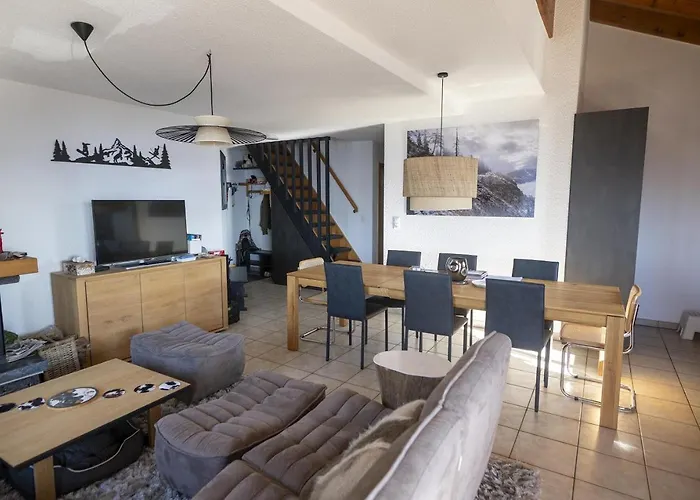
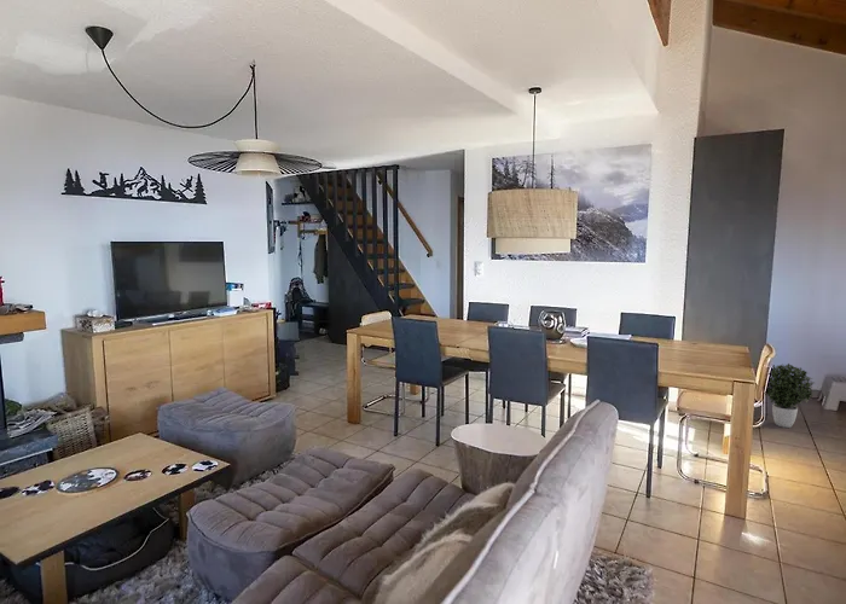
+ potted plant [765,362,816,429]
